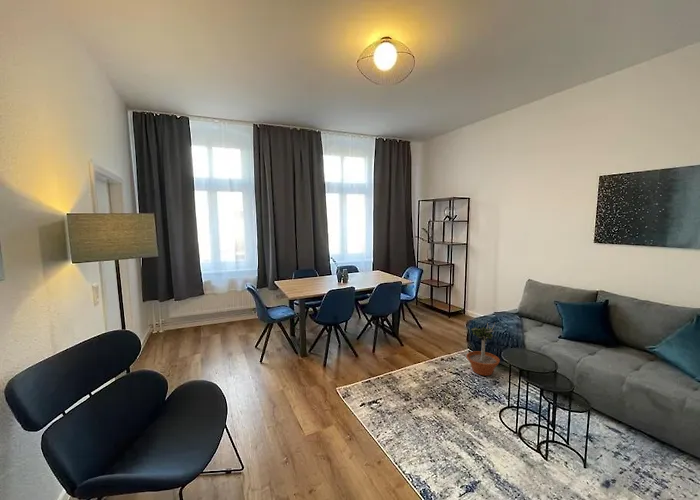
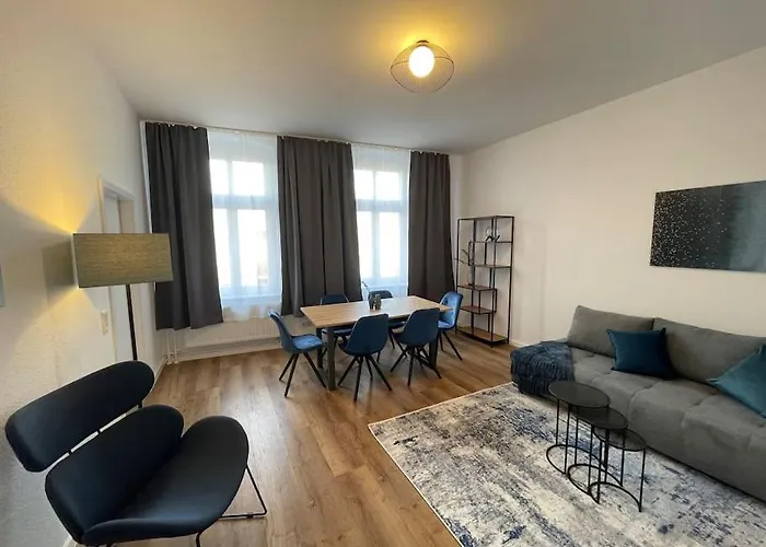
- potted tree [465,322,501,377]
